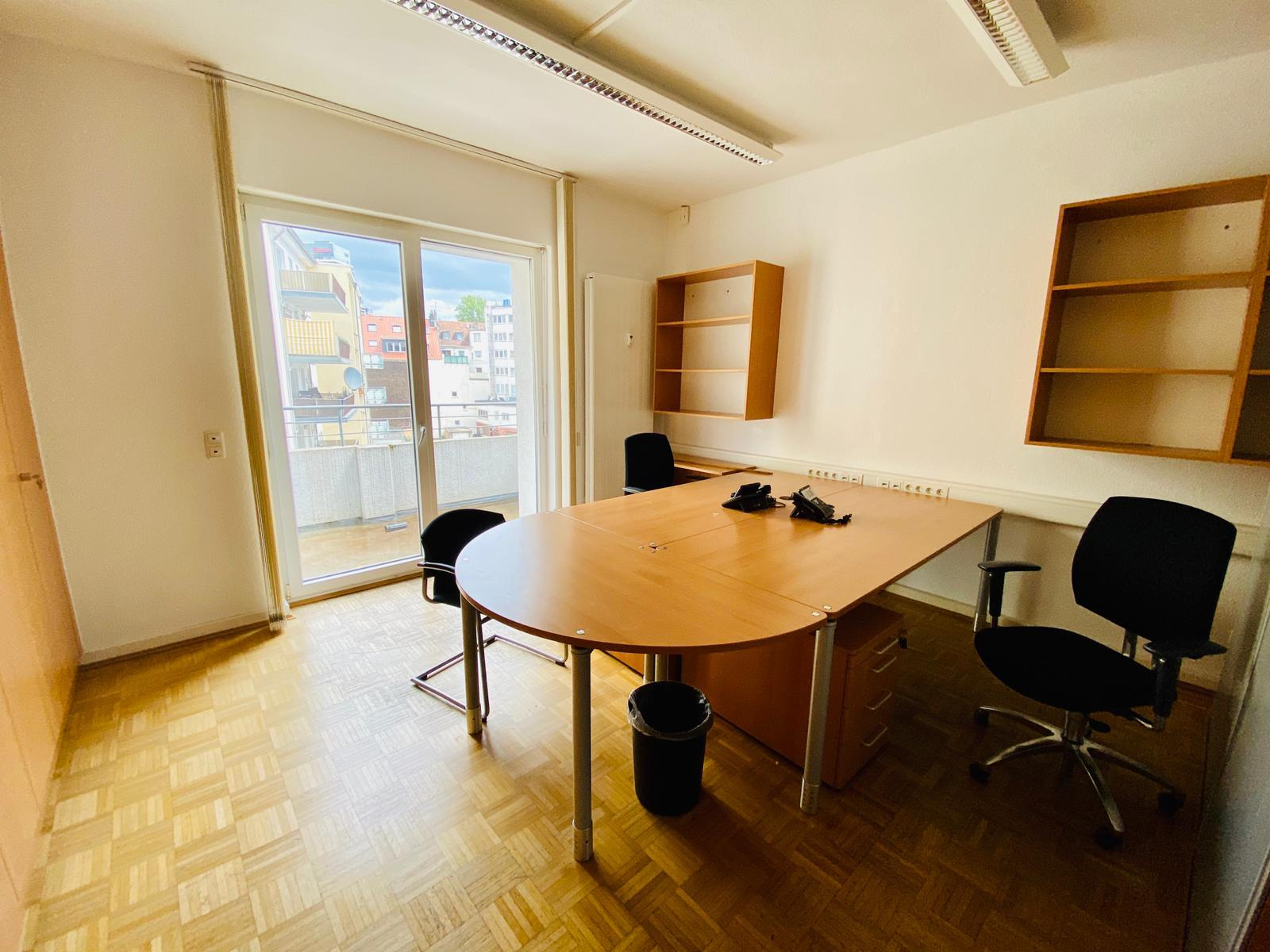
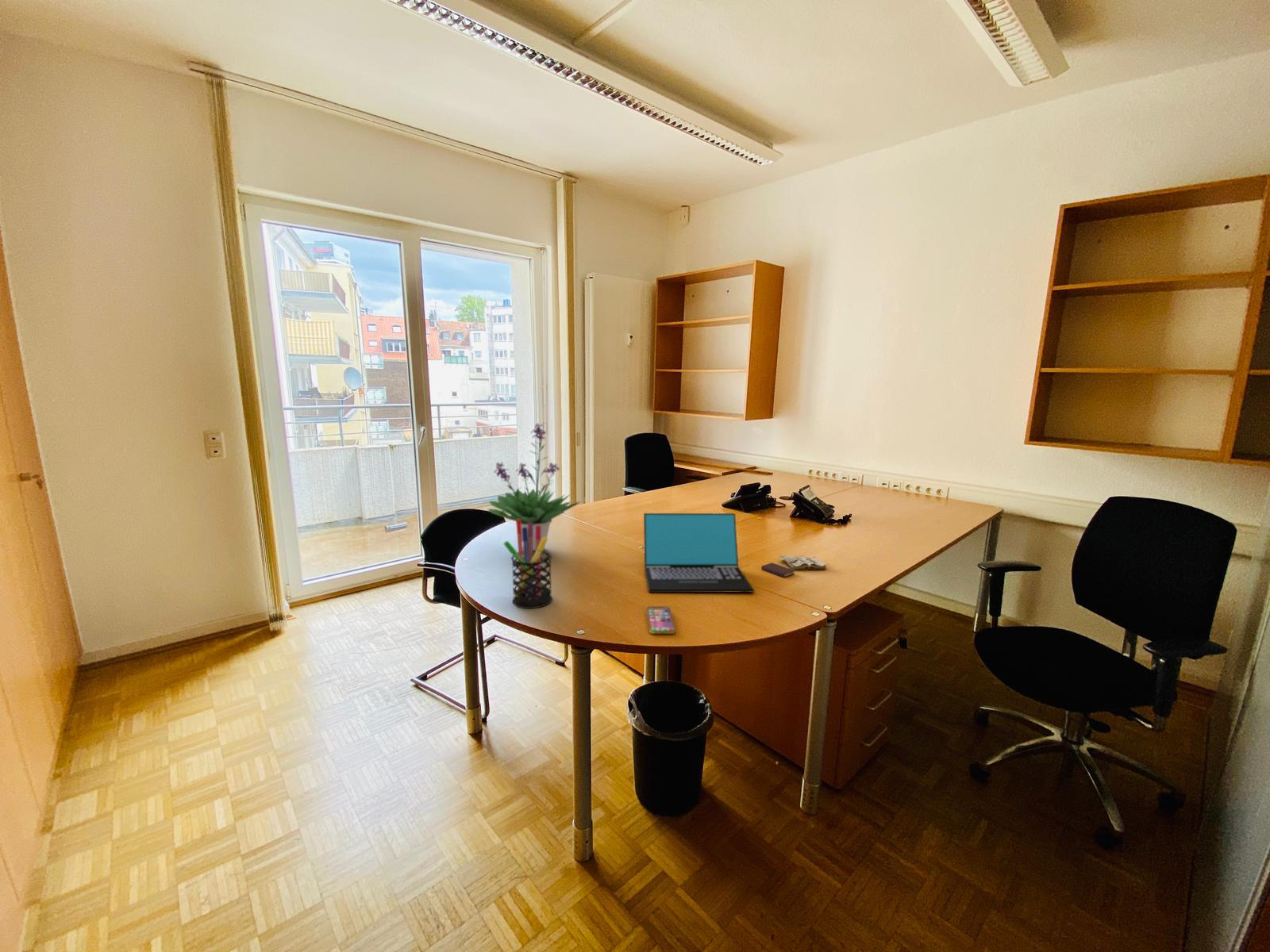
+ smartphone [645,605,676,635]
+ book [760,555,828,578]
+ pen holder [503,519,553,609]
+ laptop [643,512,755,593]
+ potted plant [487,423,582,551]
